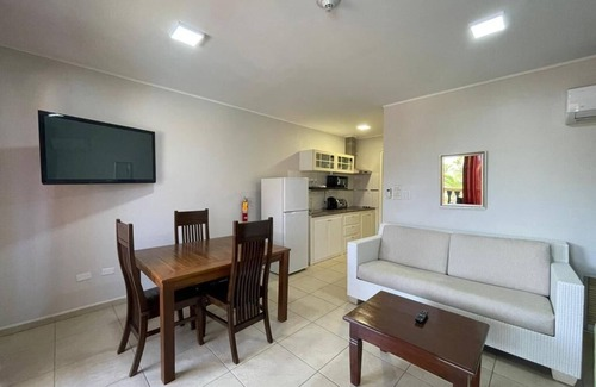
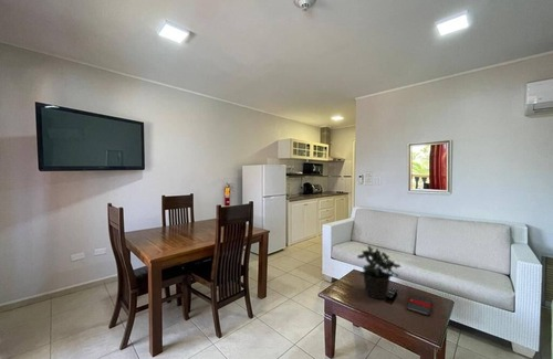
+ potted plant [356,245,401,300]
+ book [406,294,434,317]
